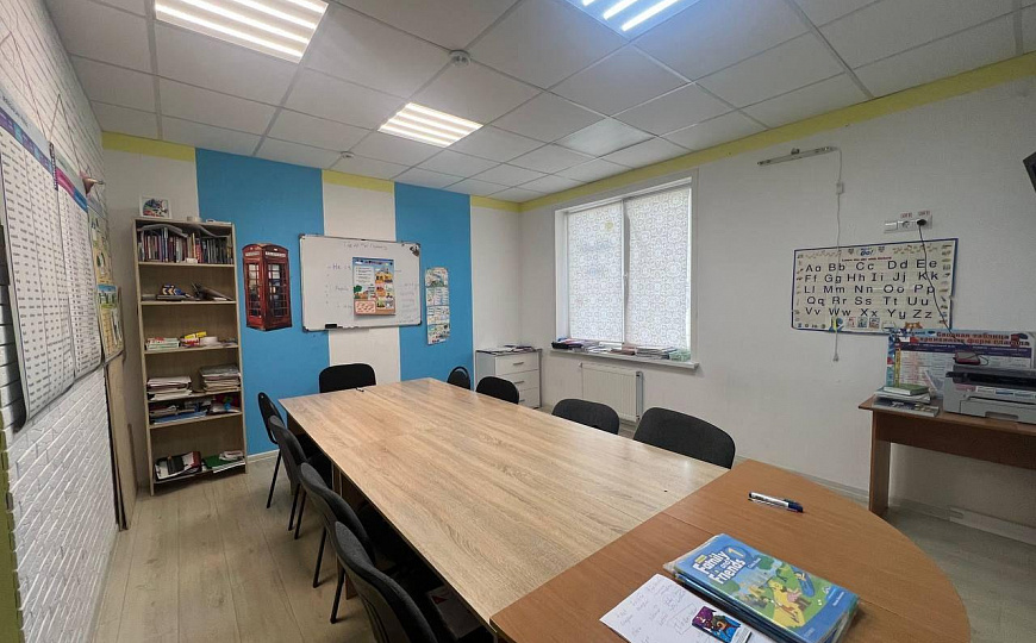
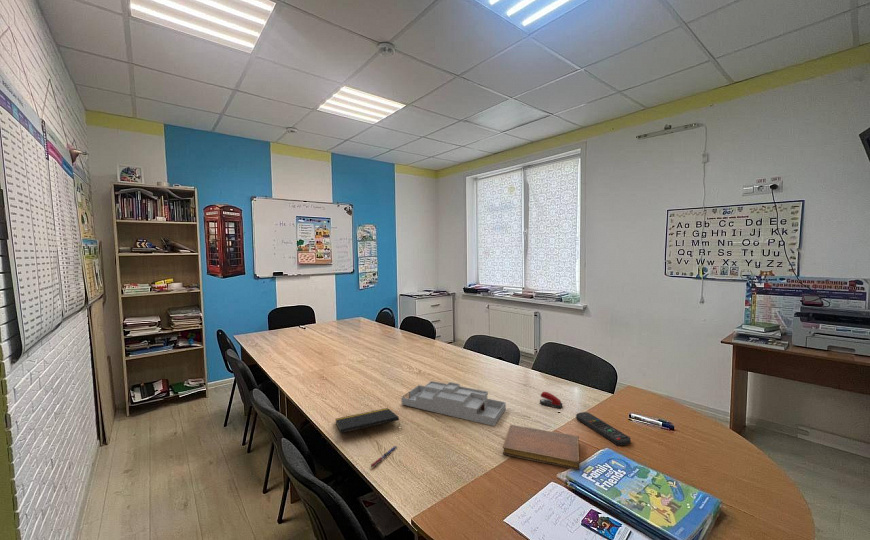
+ stapler [539,391,563,410]
+ notebook [502,424,580,470]
+ pen [369,445,398,468]
+ desk organizer [400,380,507,427]
+ remote control [575,411,631,446]
+ notepad [334,407,401,434]
